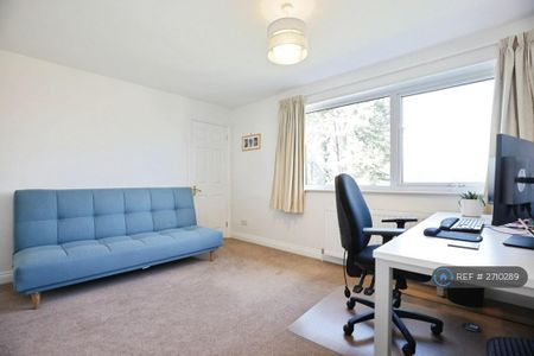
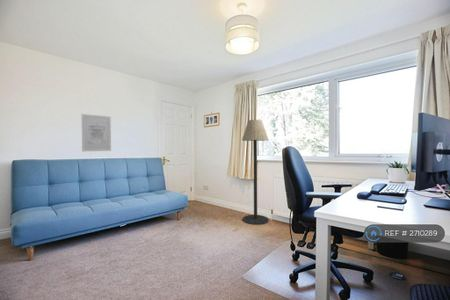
+ wall art [81,113,112,152]
+ floor lamp [241,119,270,226]
